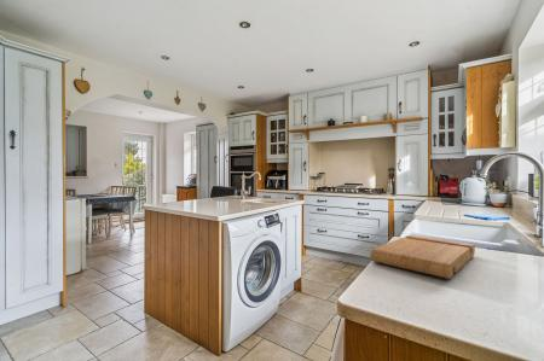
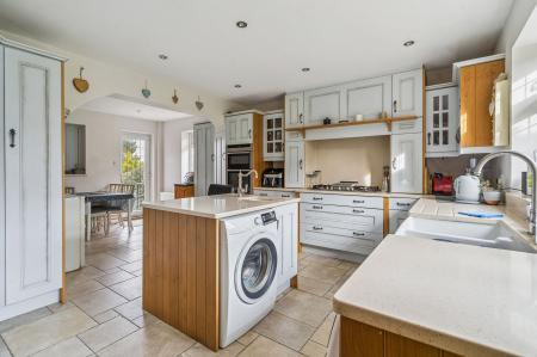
- cutting board [369,234,476,280]
